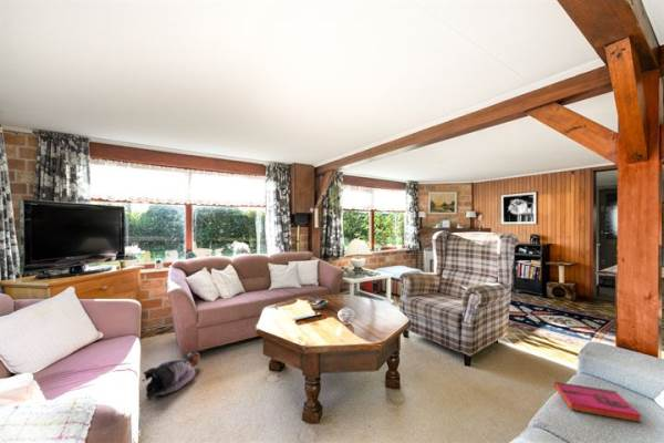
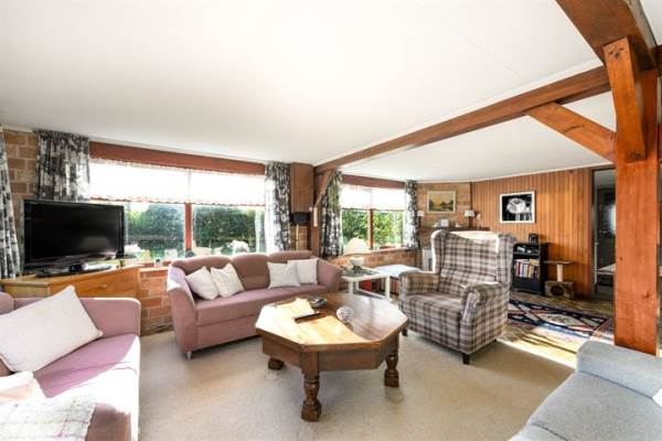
- hardback book [553,381,642,423]
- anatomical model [141,351,201,402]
